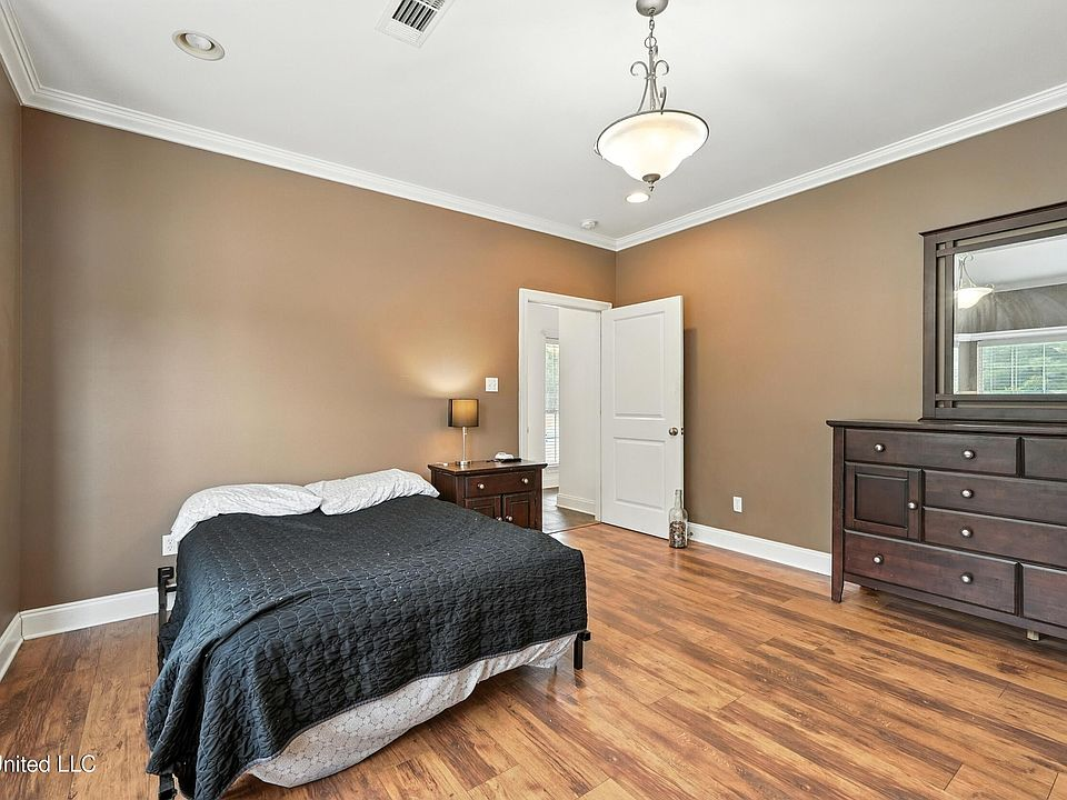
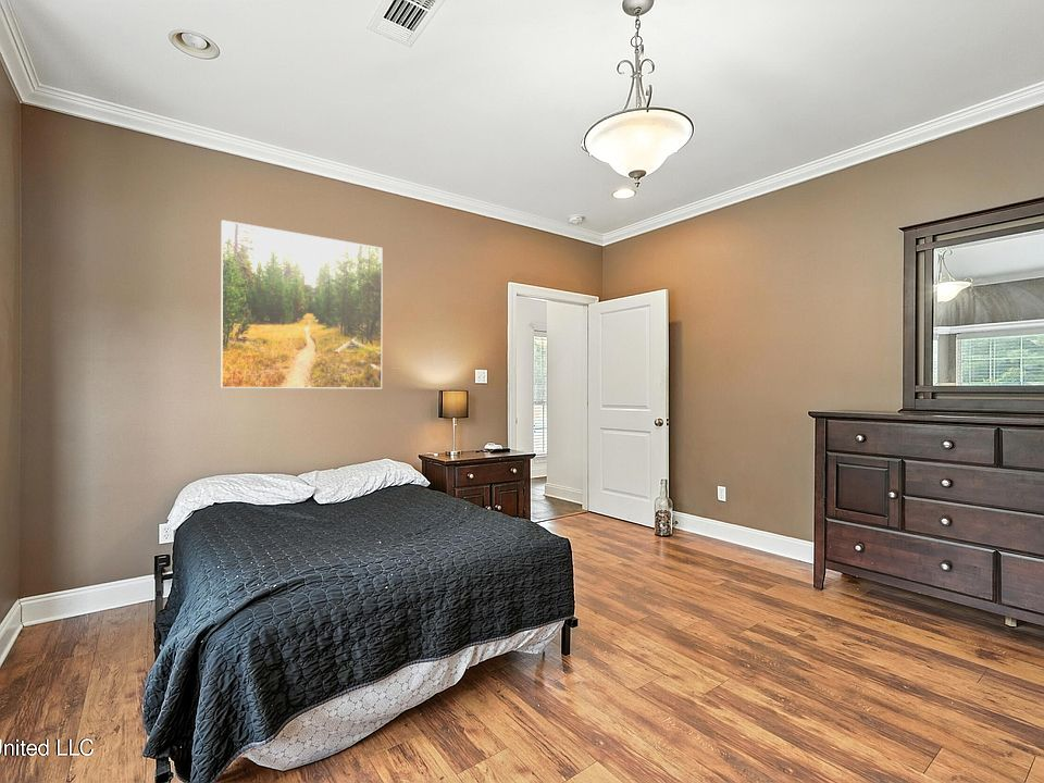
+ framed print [220,220,384,389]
